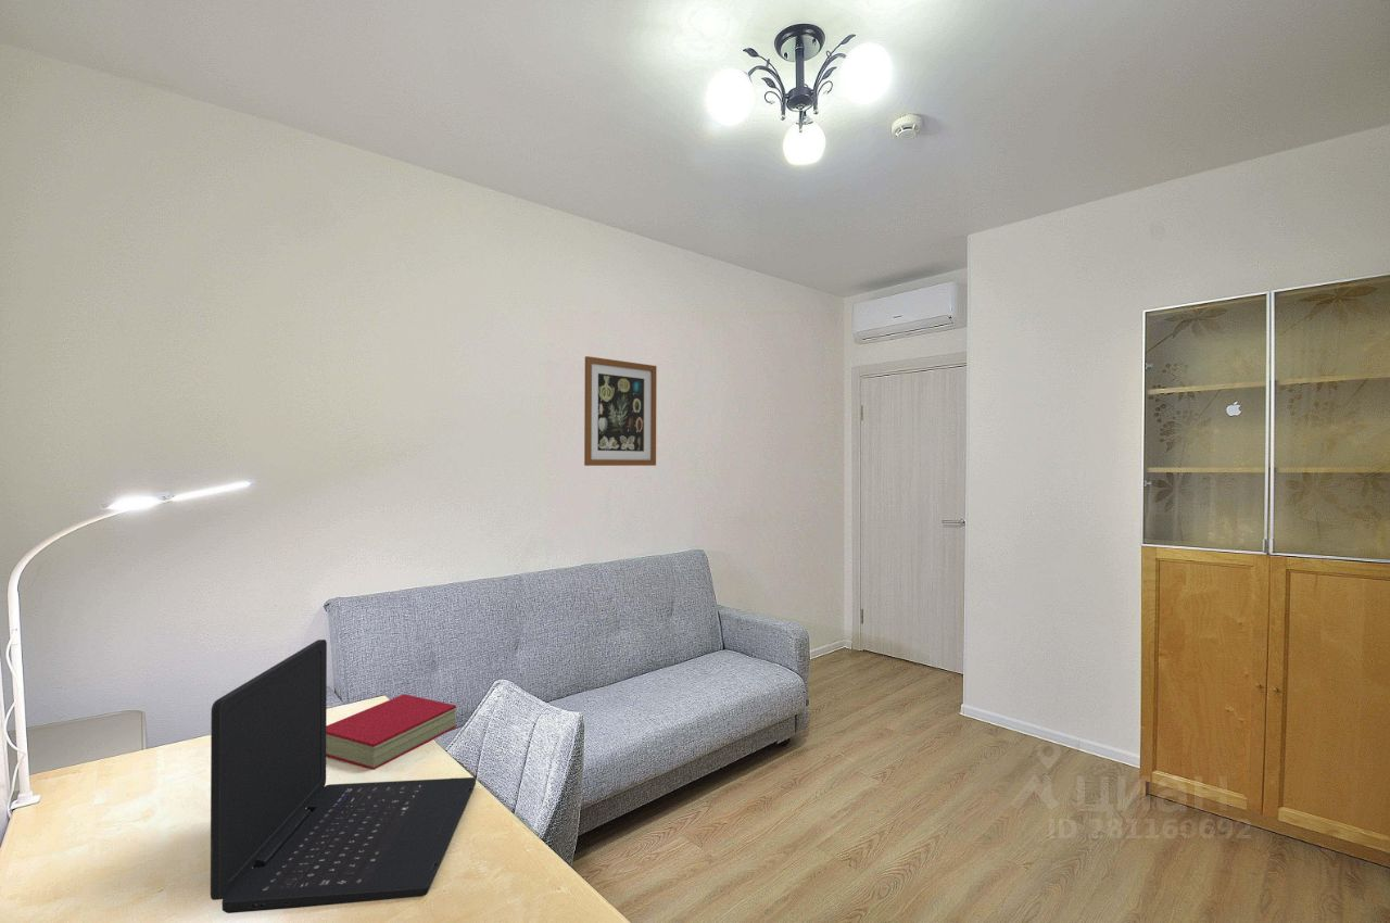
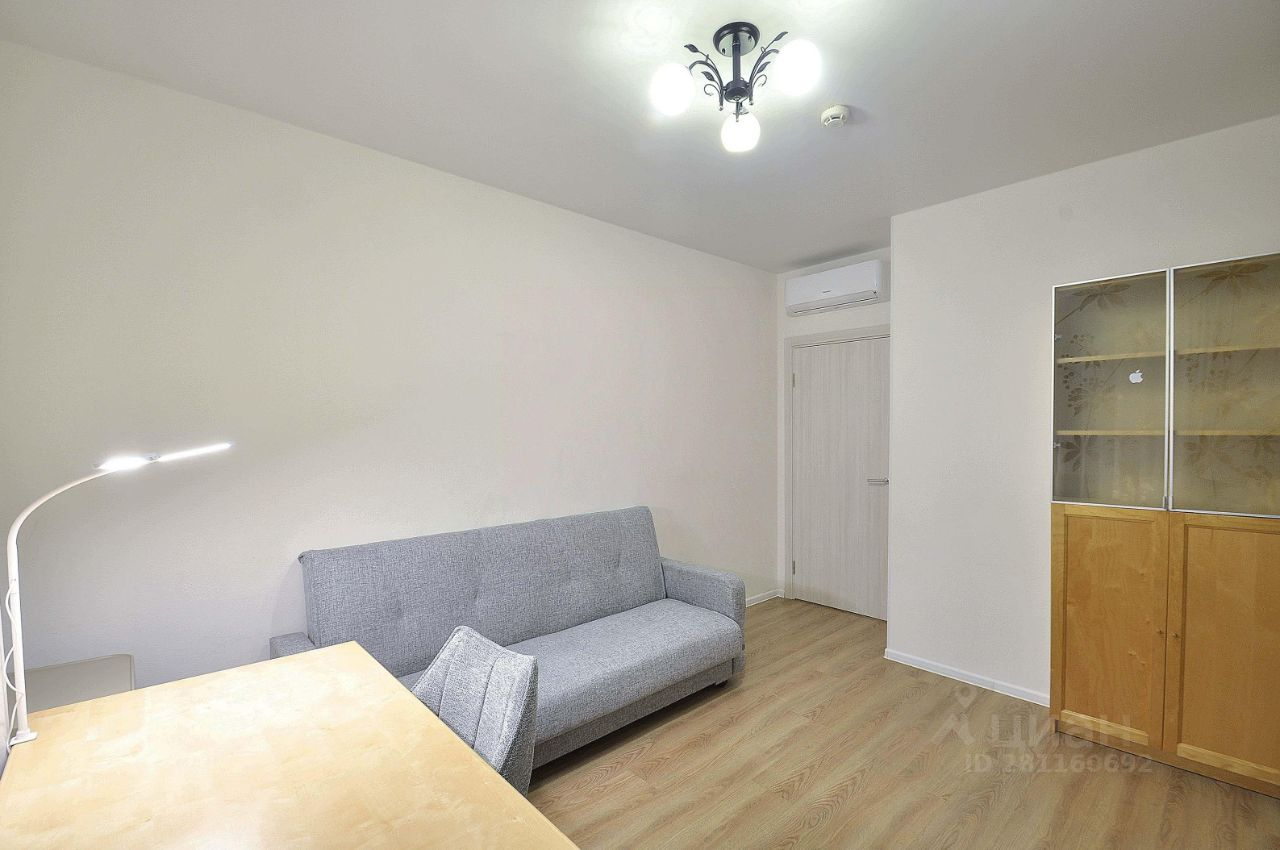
- book [326,693,457,771]
- wall art [583,355,658,467]
- laptop [210,638,477,914]
